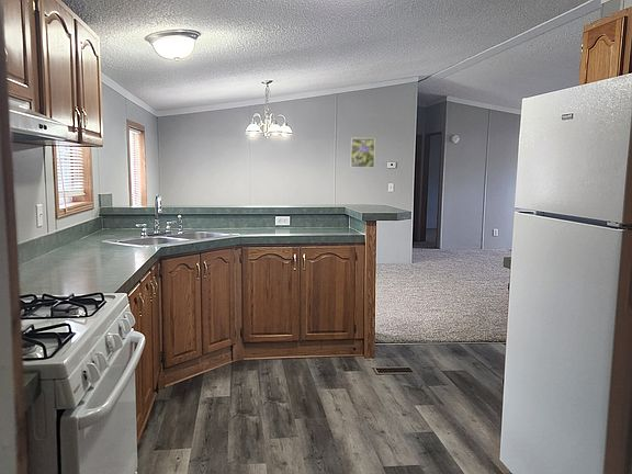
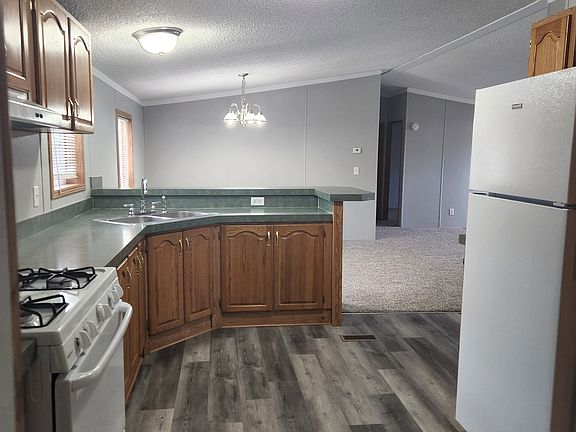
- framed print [350,137,376,169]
